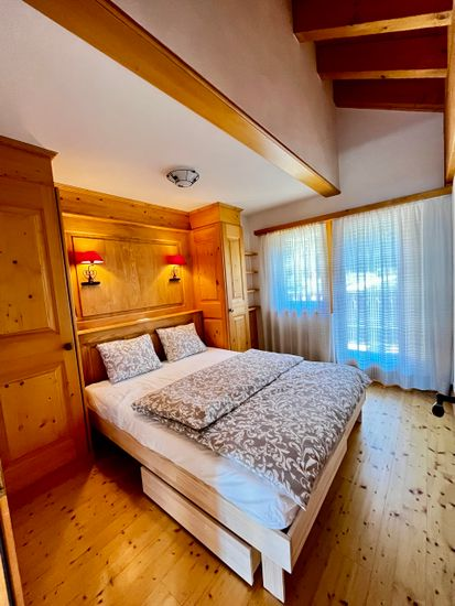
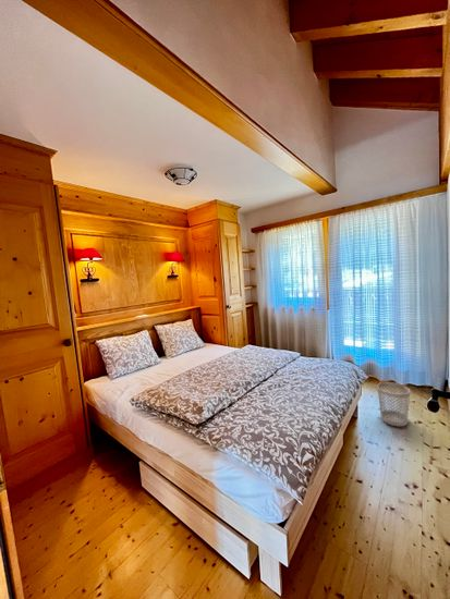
+ wastebasket [376,381,411,427]
